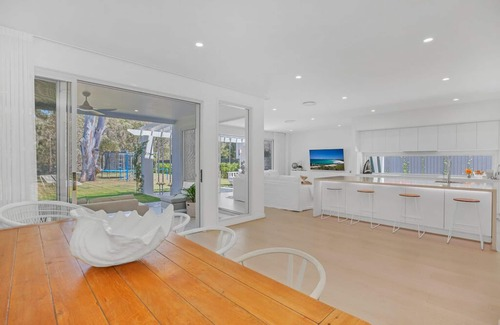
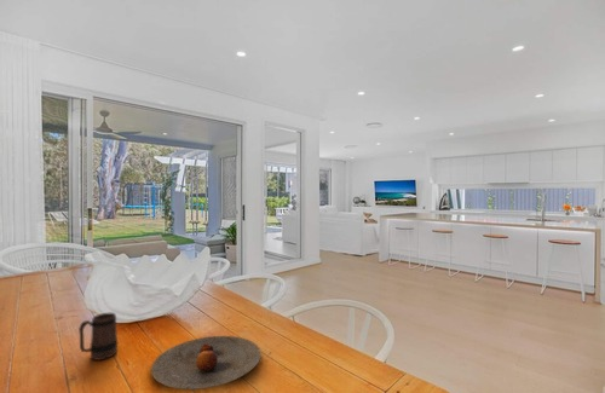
+ mug [77,312,119,362]
+ plate [150,335,263,391]
